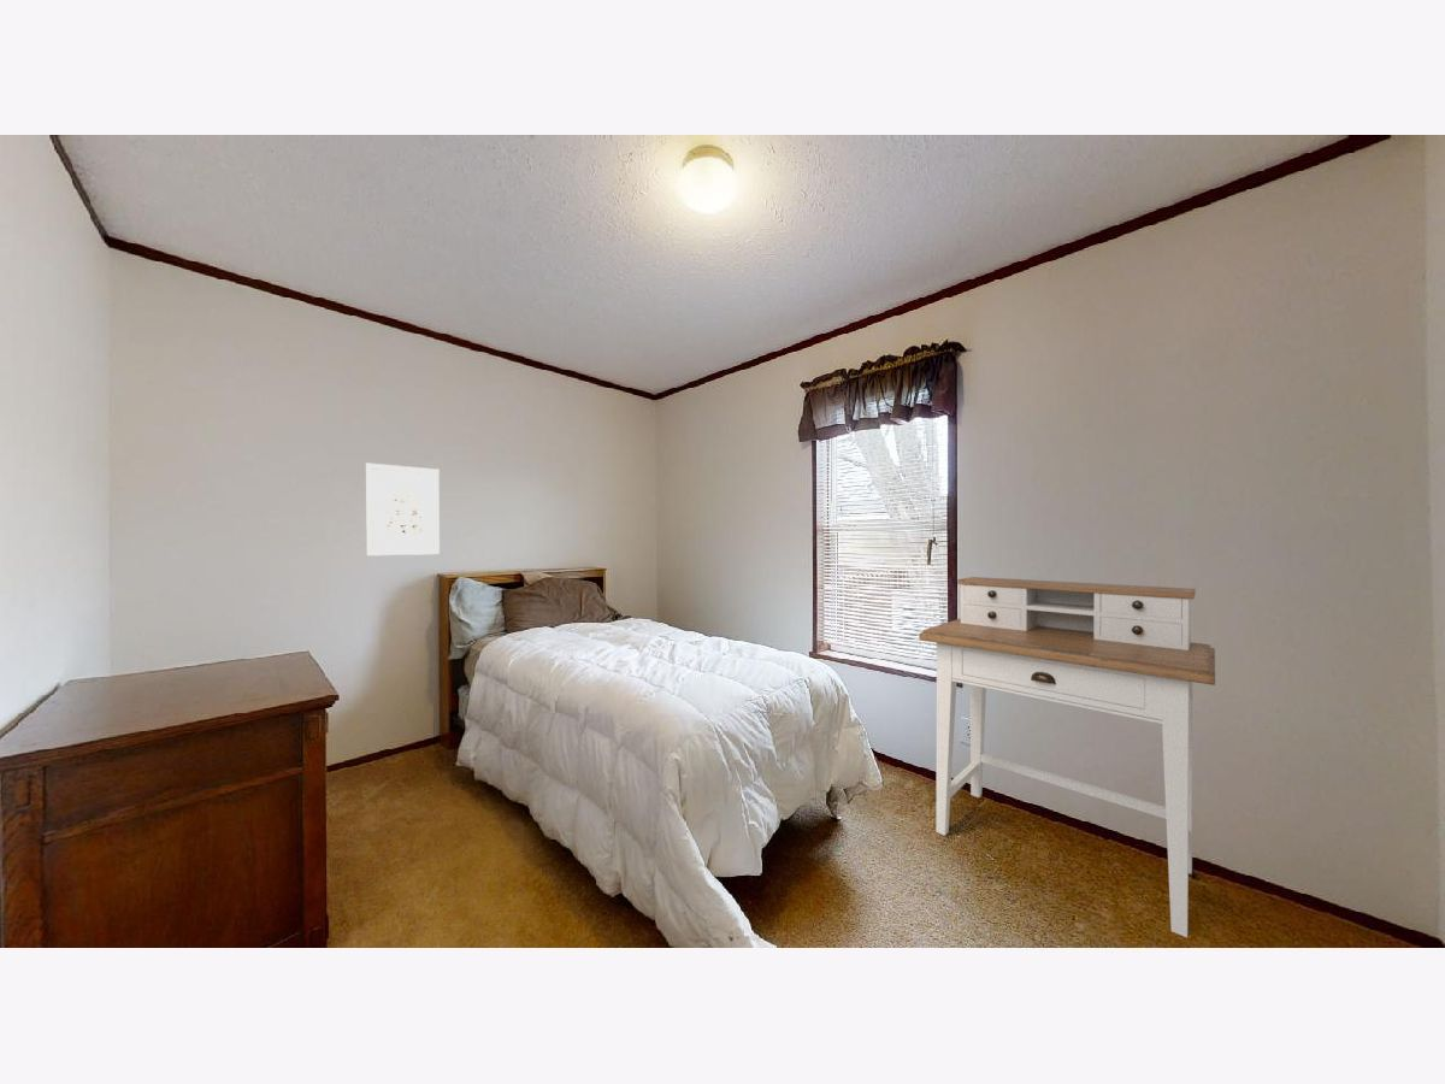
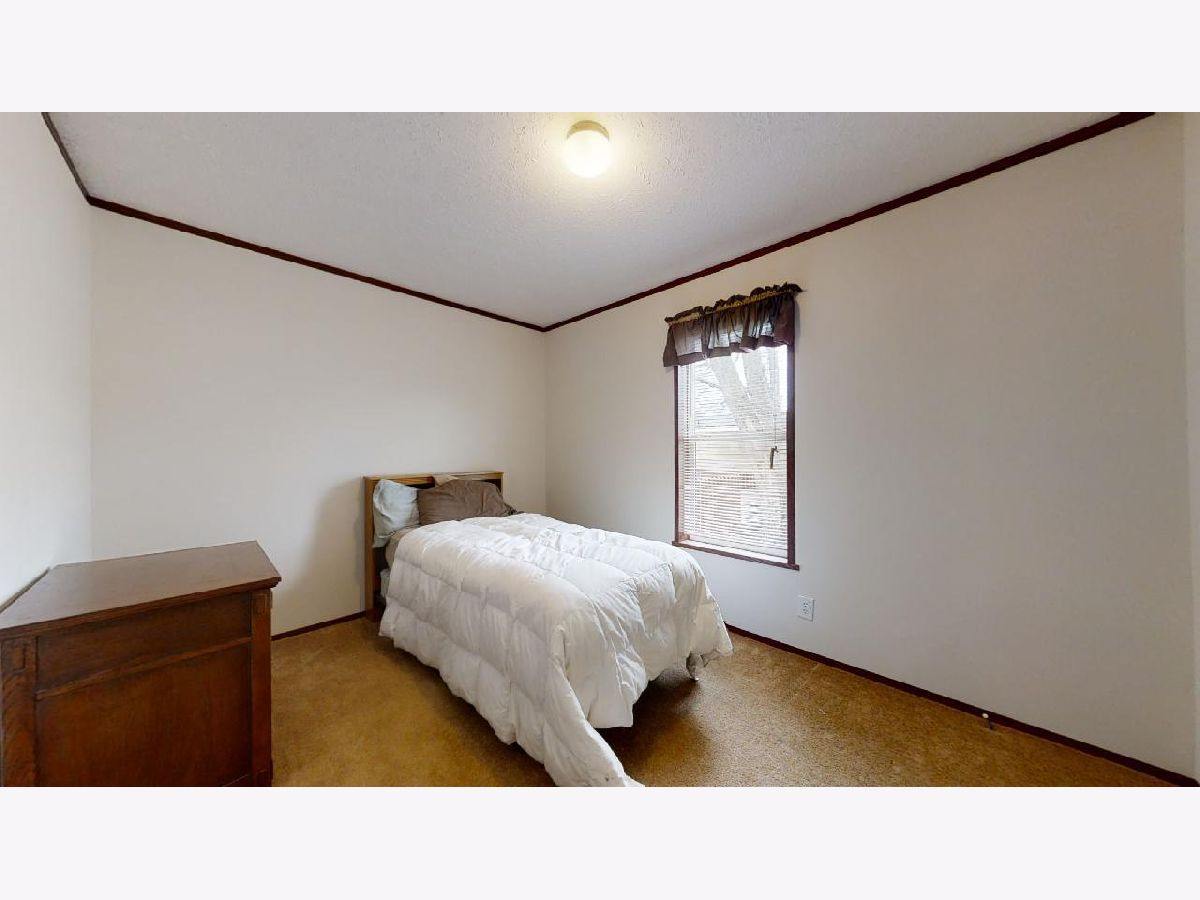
- wall art [365,461,441,556]
- desk [918,576,1216,938]
